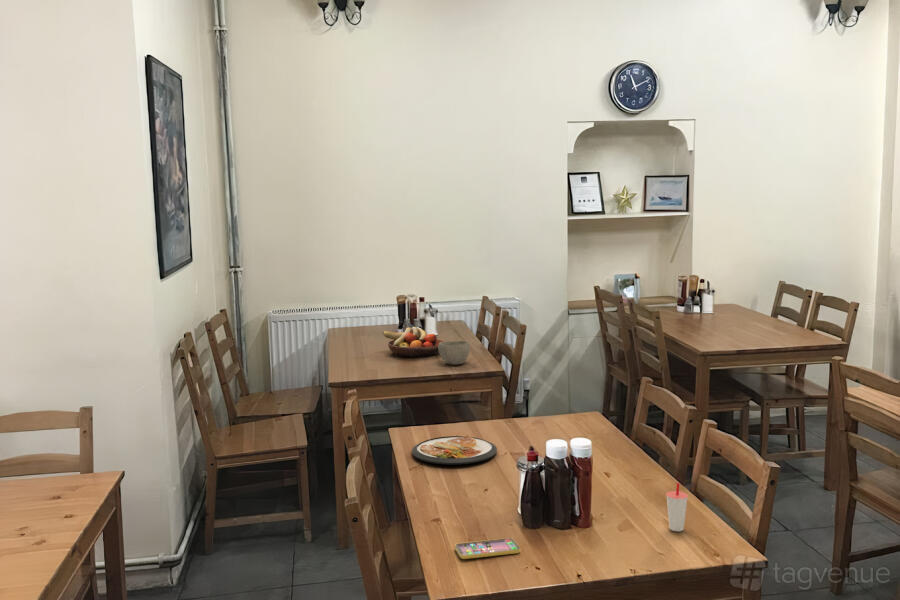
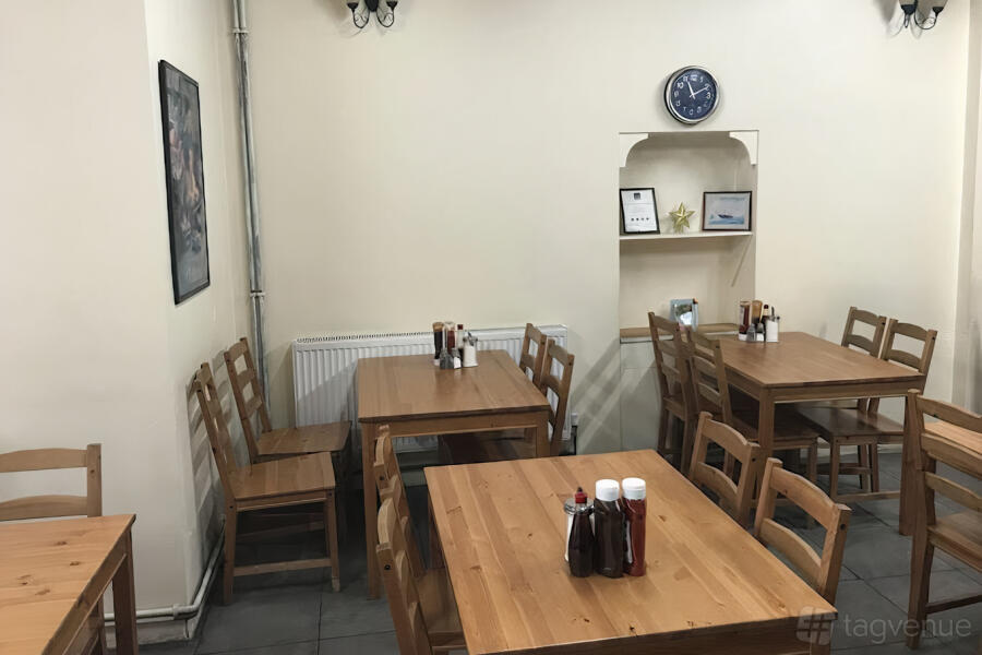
- dish [411,435,498,466]
- fruit bowl [382,326,446,357]
- smartphone [454,537,521,560]
- cup [665,482,689,532]
- bowl [438,340,471,366]
